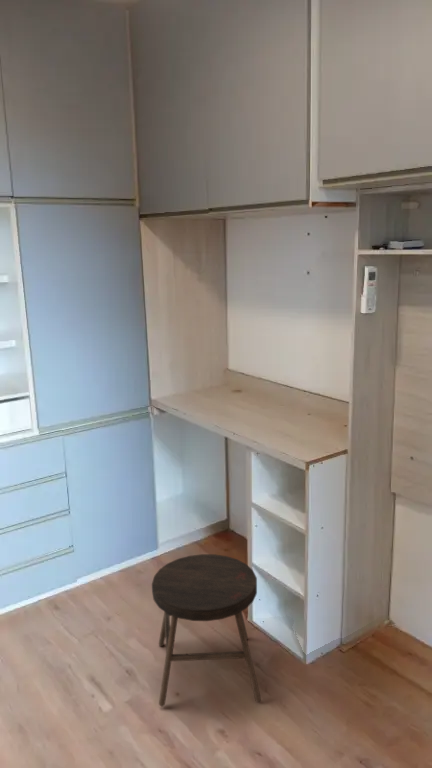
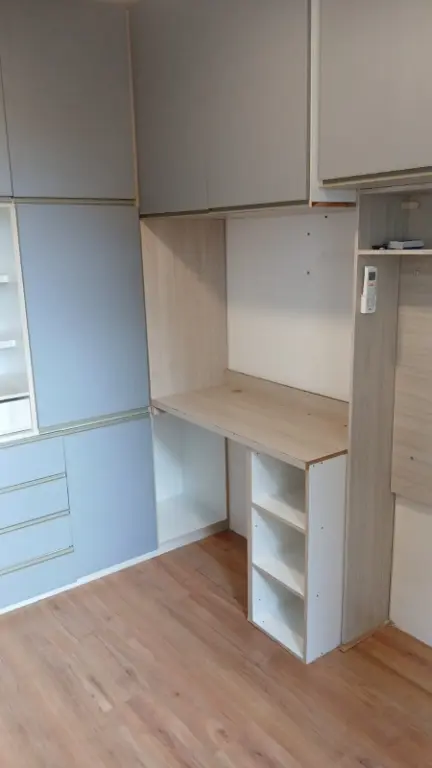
- stool [151,553,262,707]
